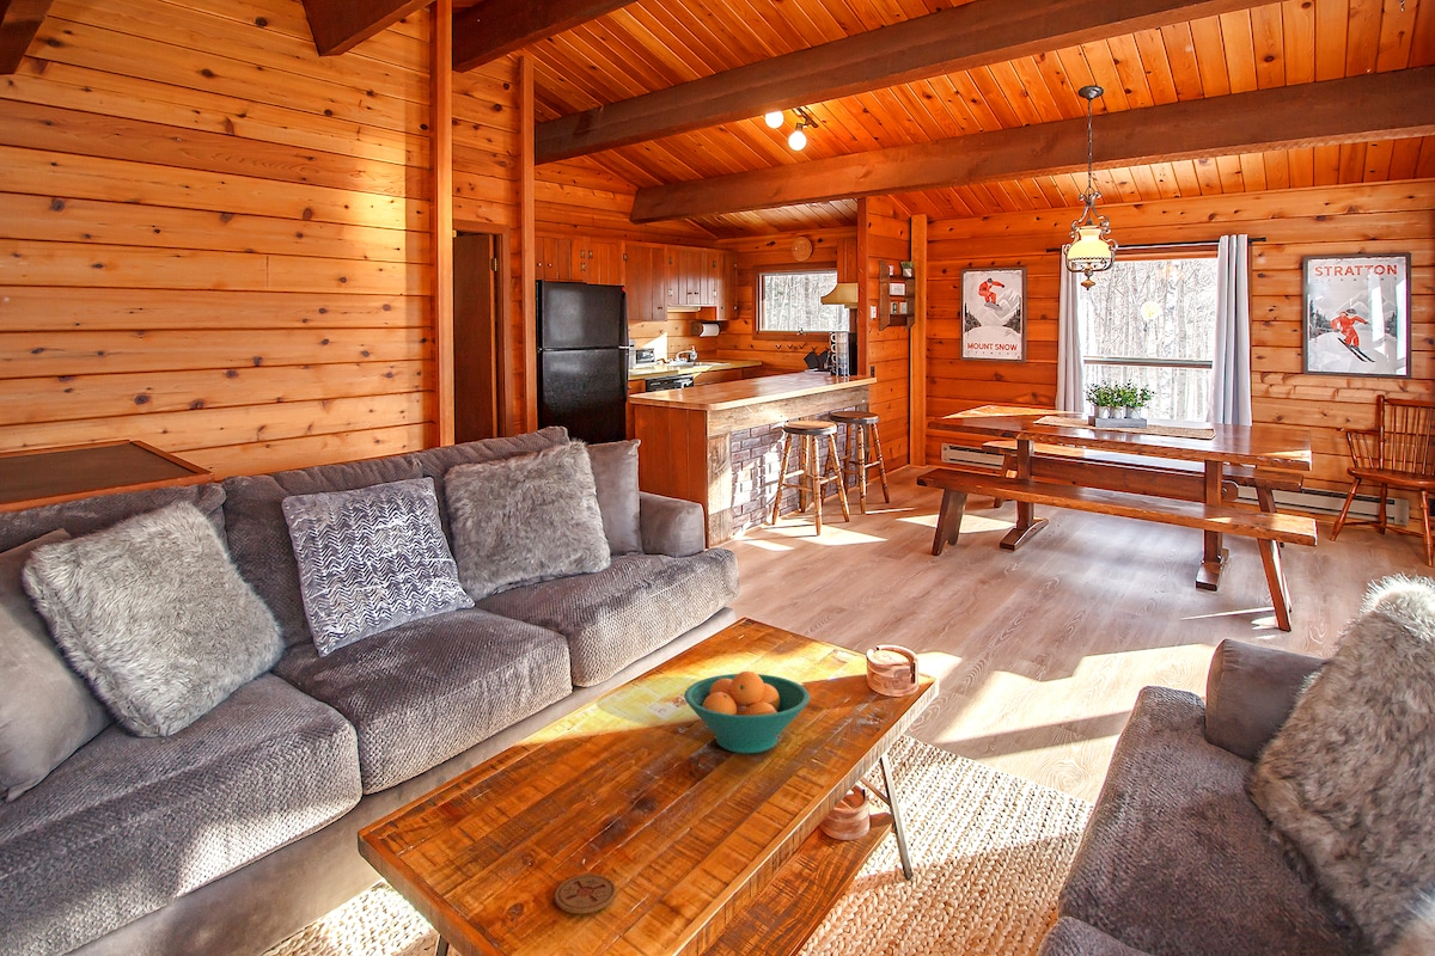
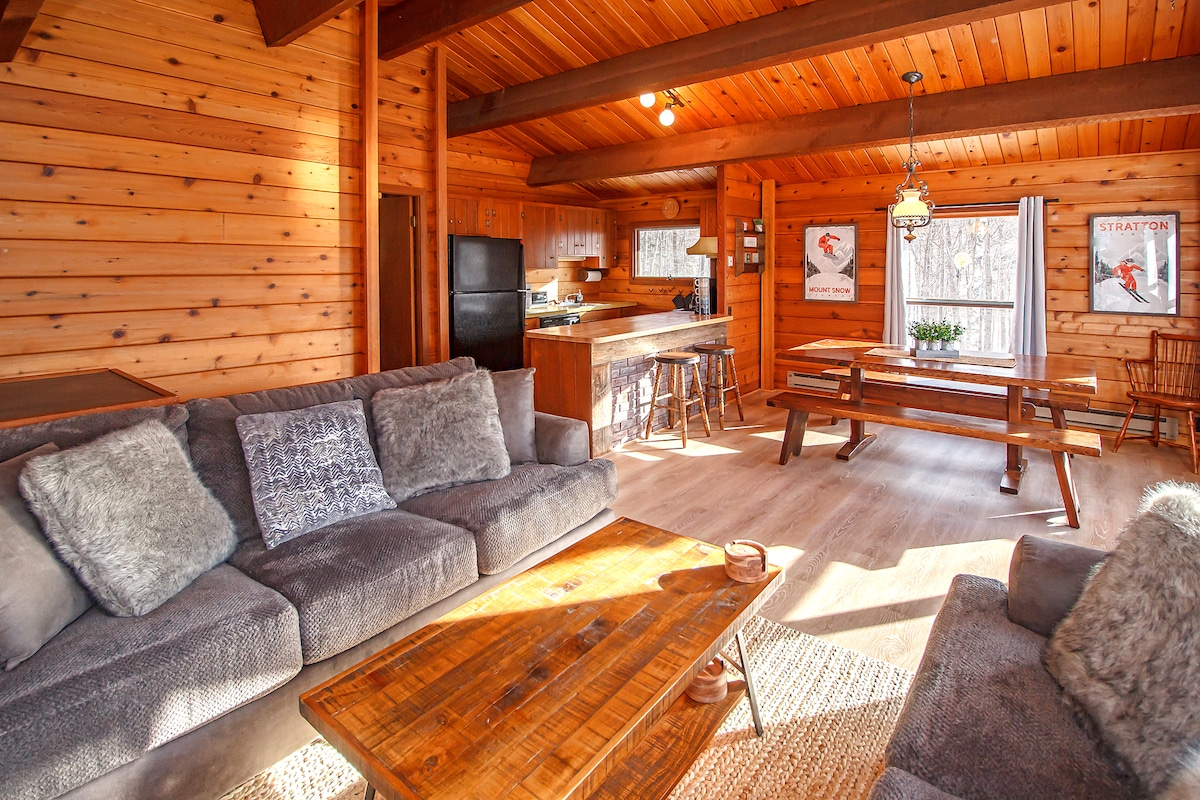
- coaster [554,874,617,914]
- fruit bowl [683,670,811,754]
